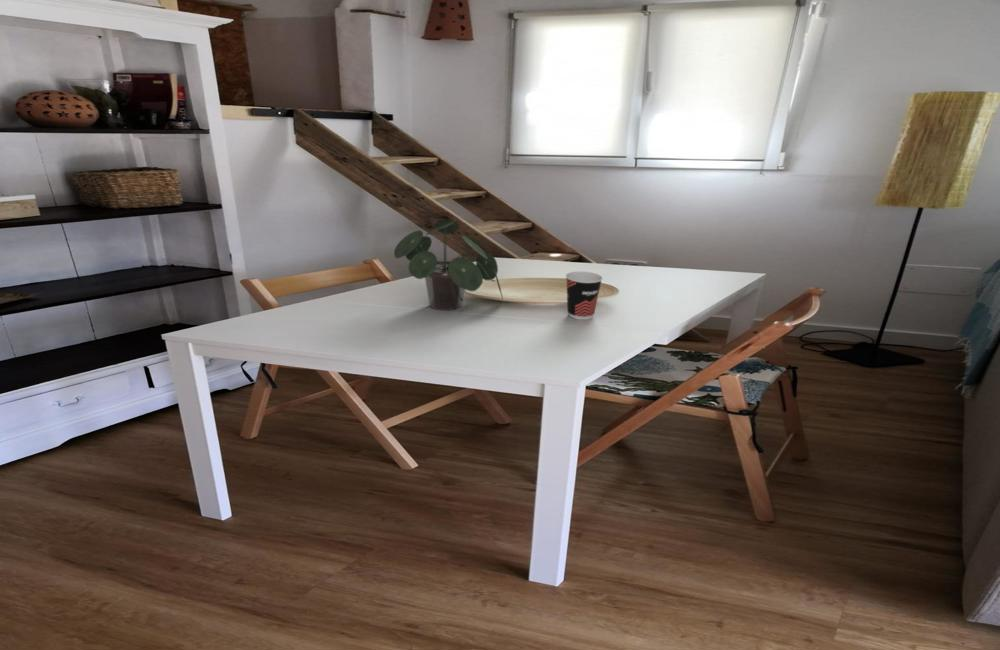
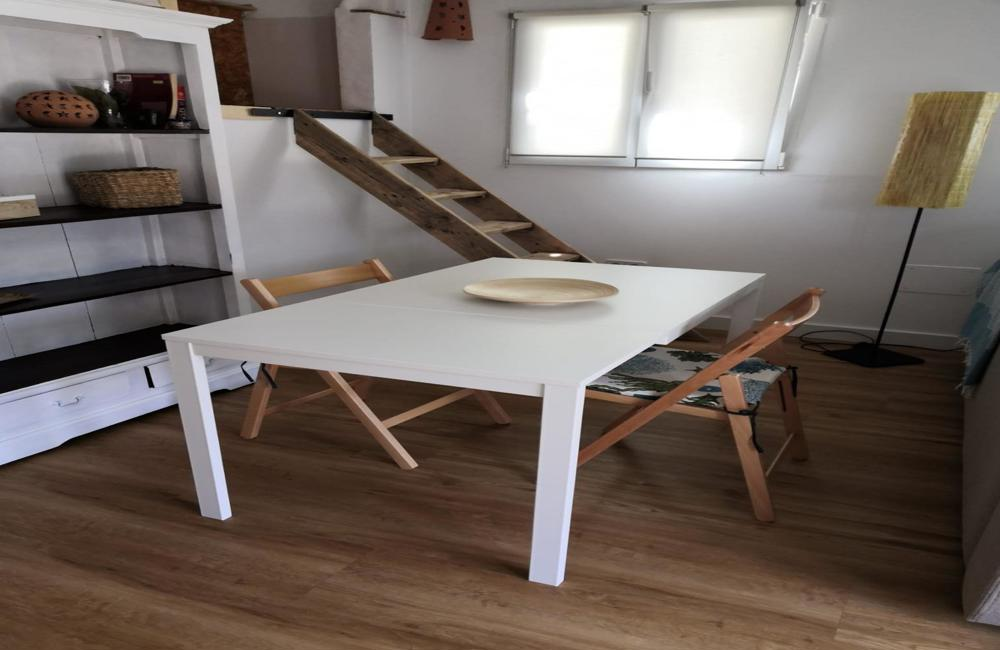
- cup [565,270,604,320]
- potted plant [393,219,504,311]
